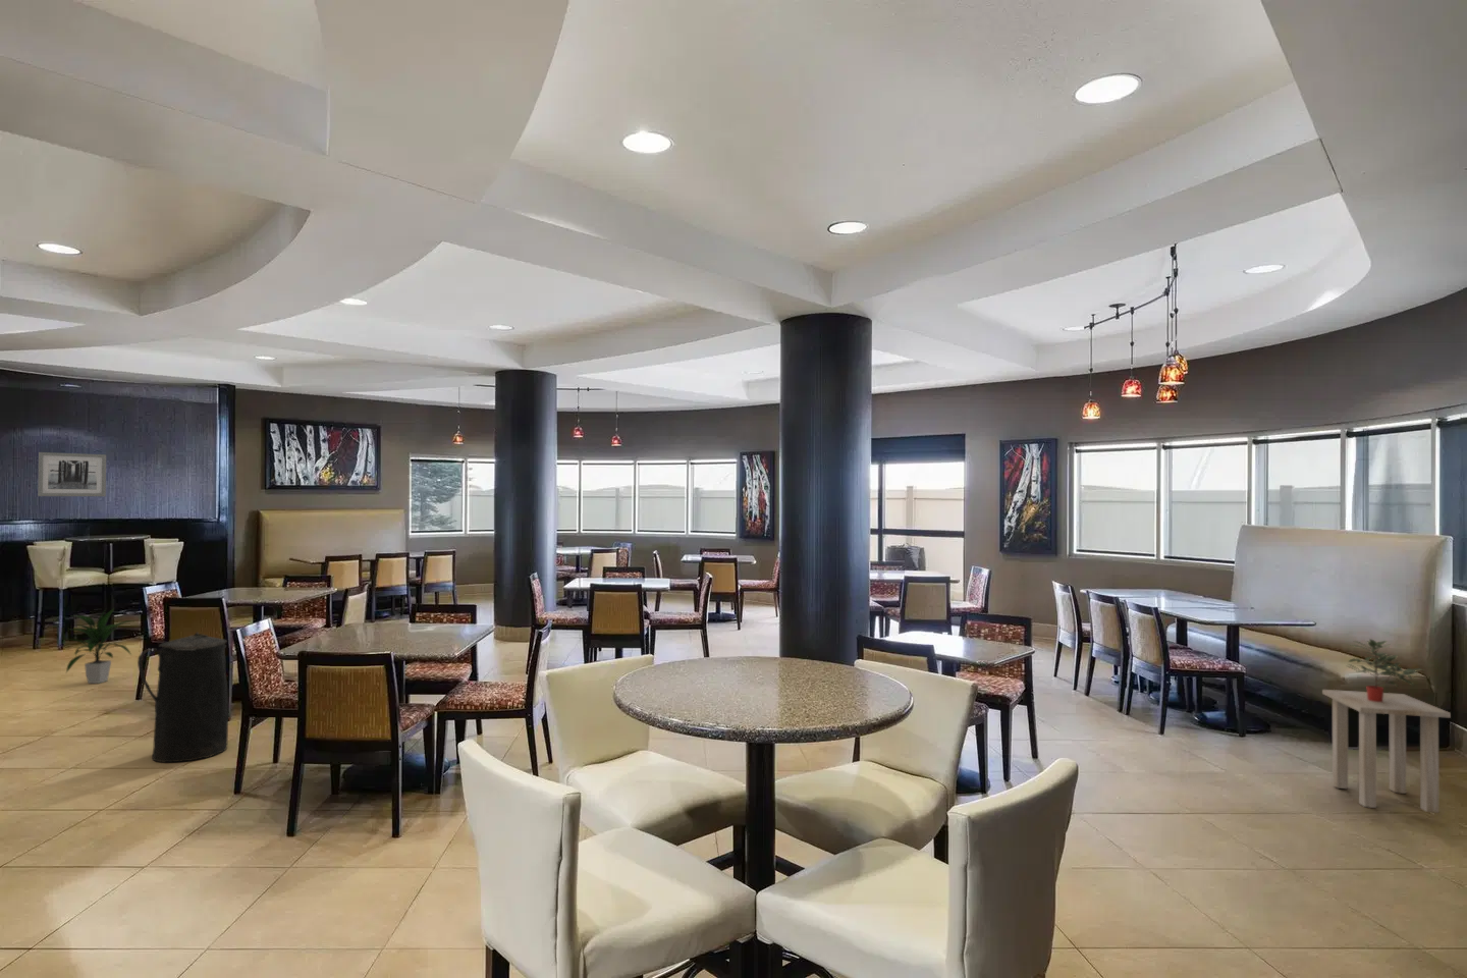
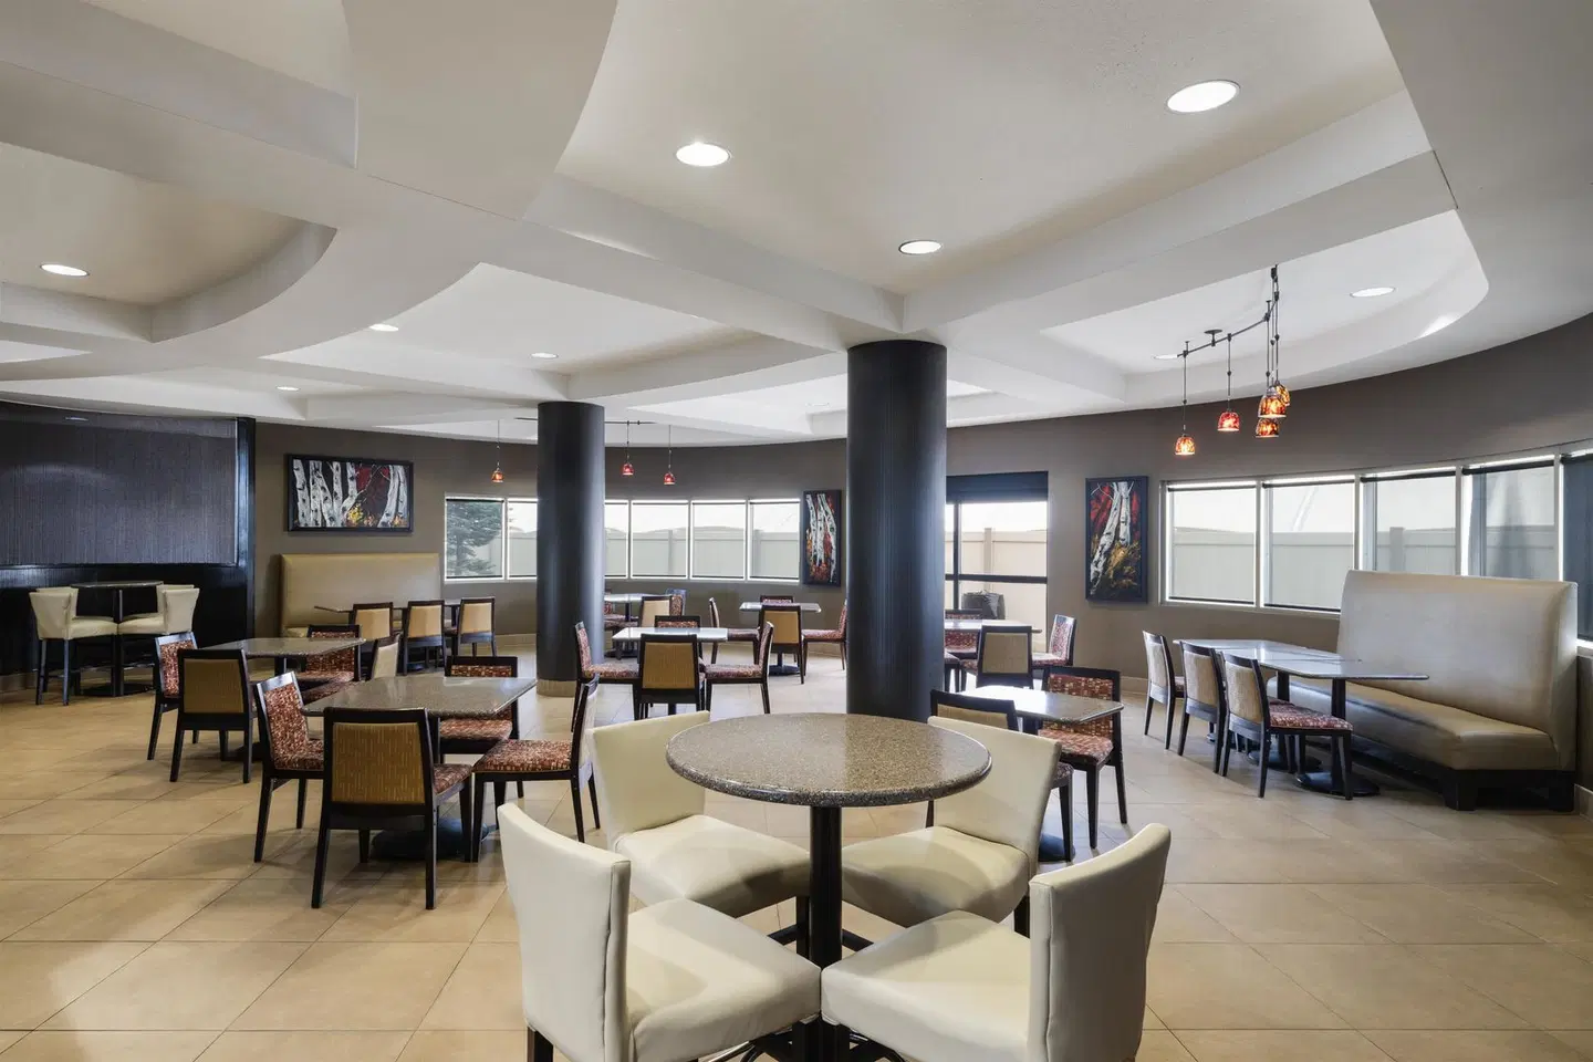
- indoor plant [65,607,135,684]
- potted plant [1346,637,1424,702]
- wall art [37,451,107,497]
- side table [1322,689,1452,814]
- trash can [136,632,229,764]
